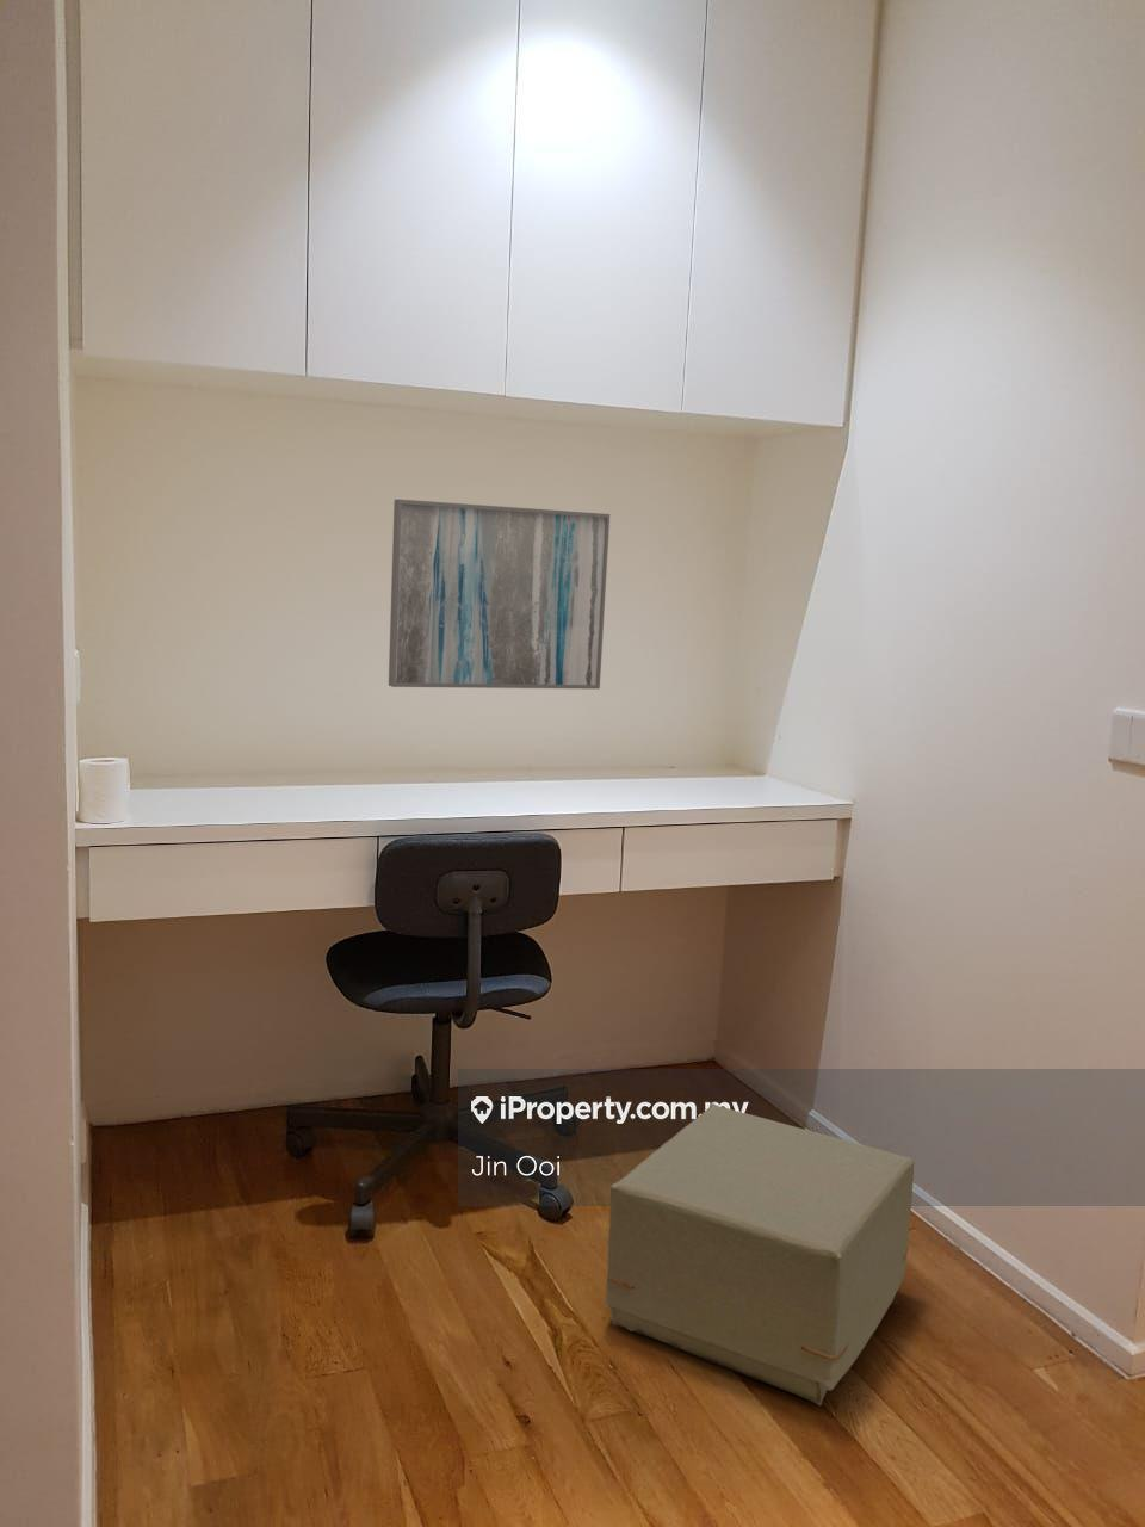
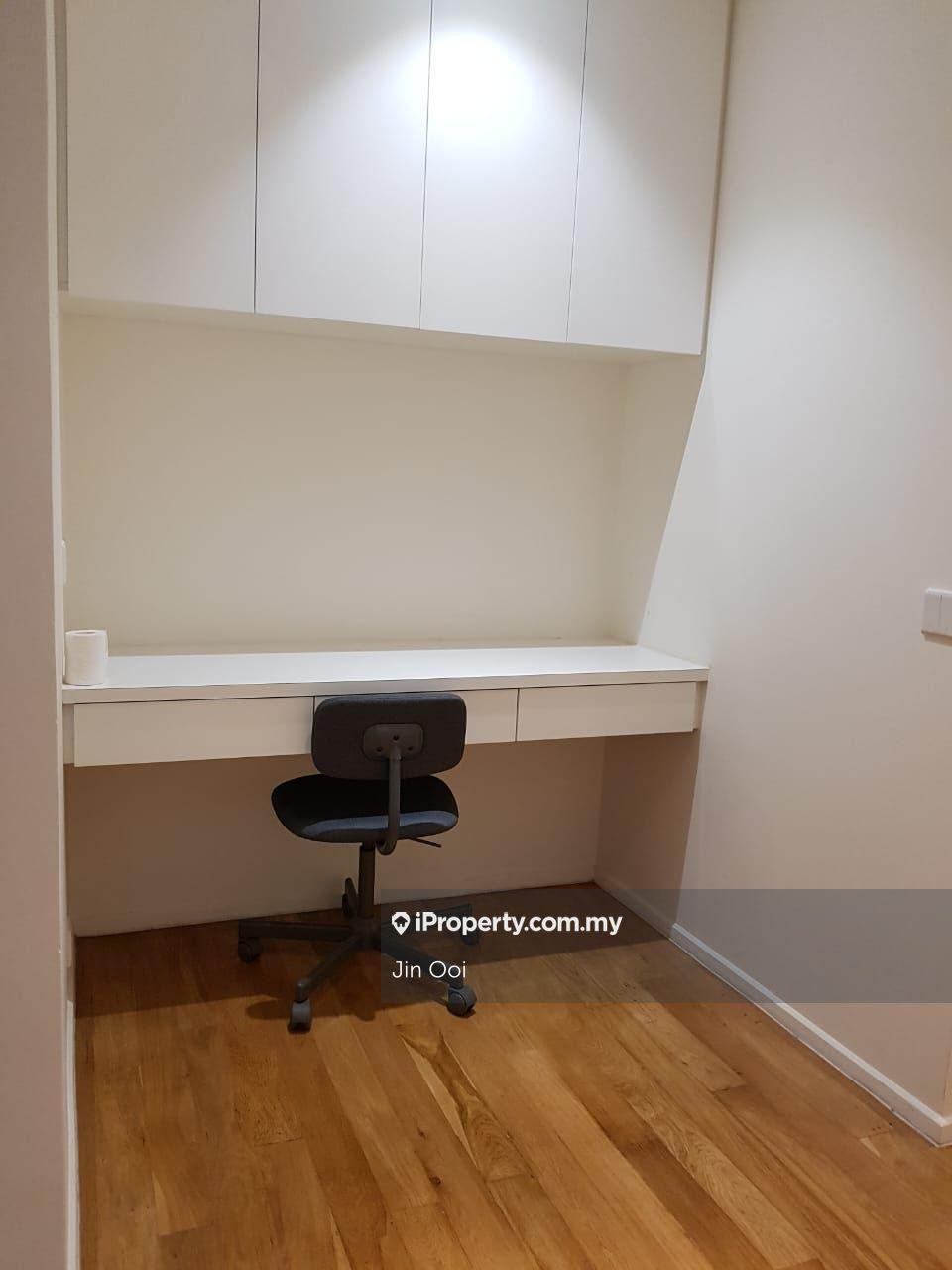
- wall art [387,499,611,689]
- cardboard box [605,1103,915,1407]
